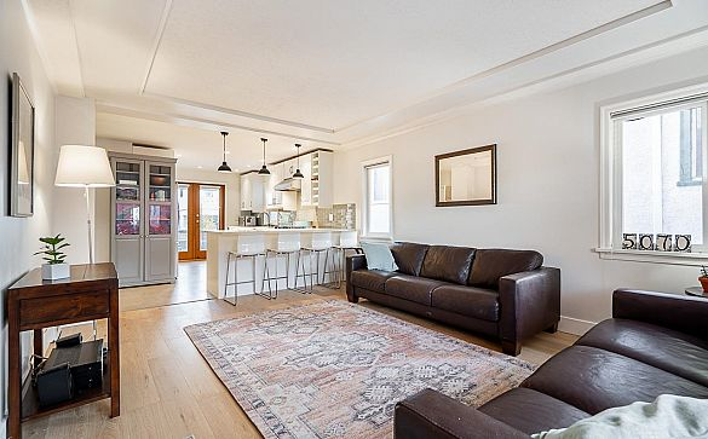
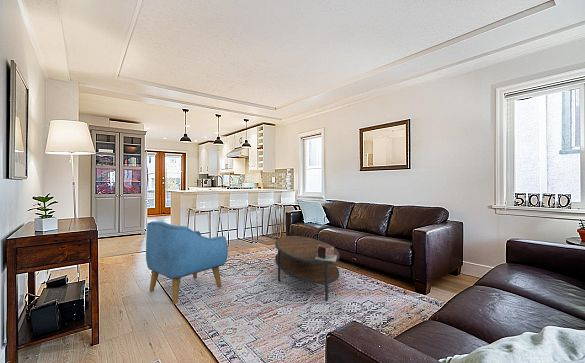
+ coffee table [274,235,340,302]
+ armchair [145,220,229,305]
+ decorative box [315,244,337,263]
